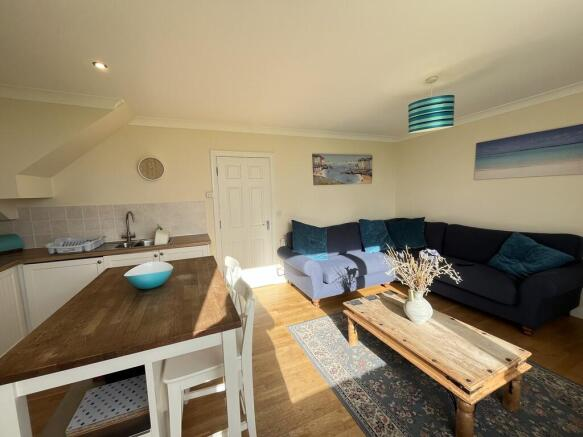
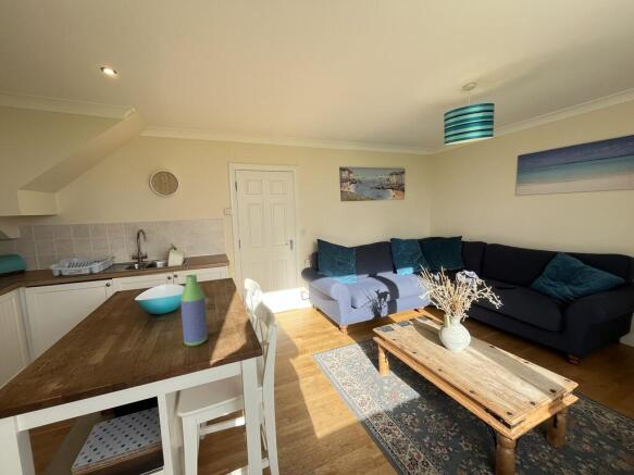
+ bottle [179,274,209,347]
